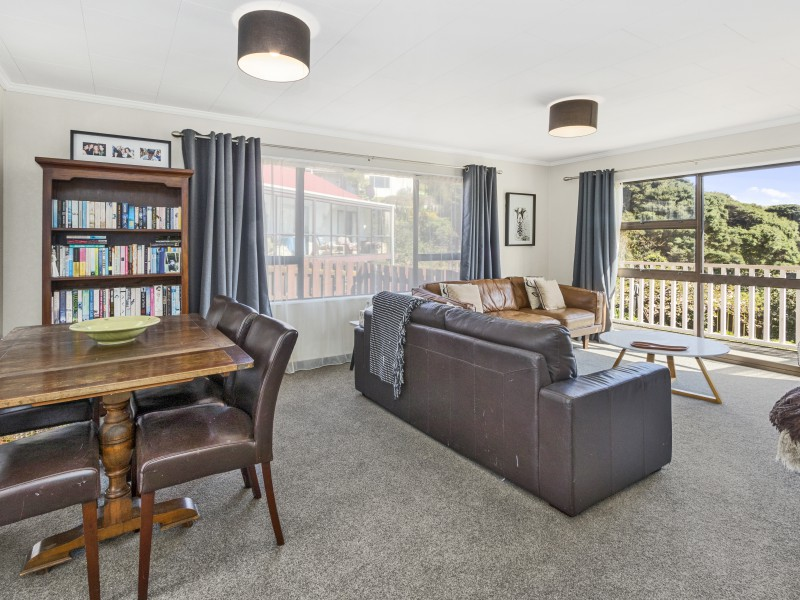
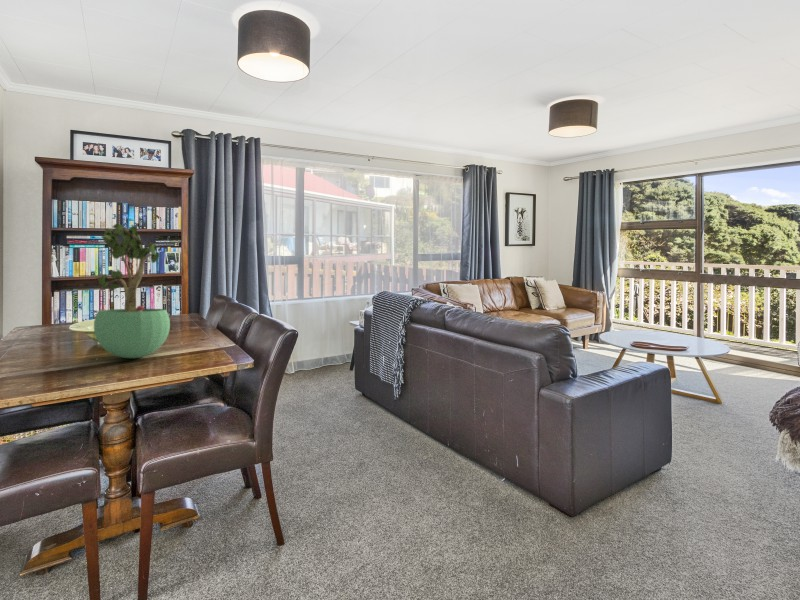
+ potted plant [93,223,171,359]
